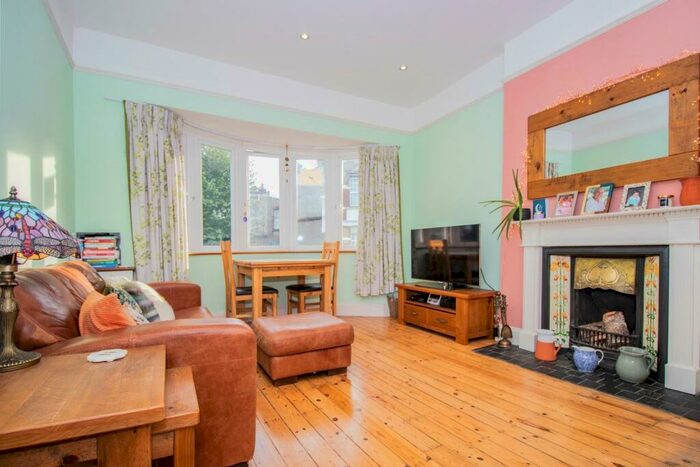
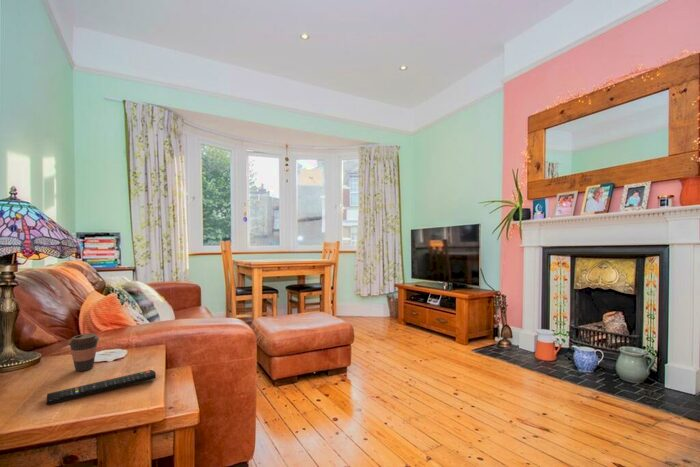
+ remote control [46,369,157,405]
+ coffee cup [67,333,100,372]
